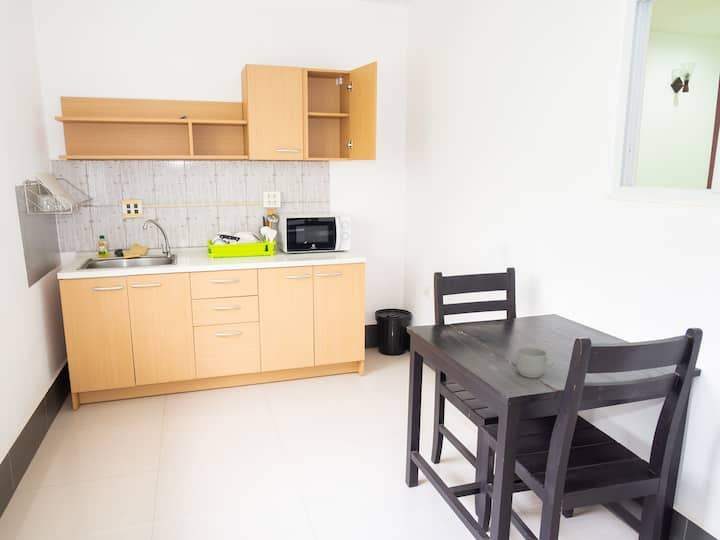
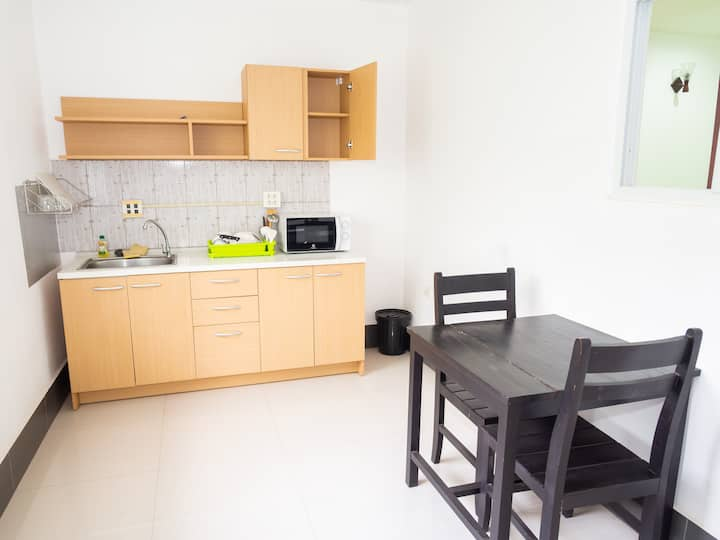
- mug [516,346,555,379]
